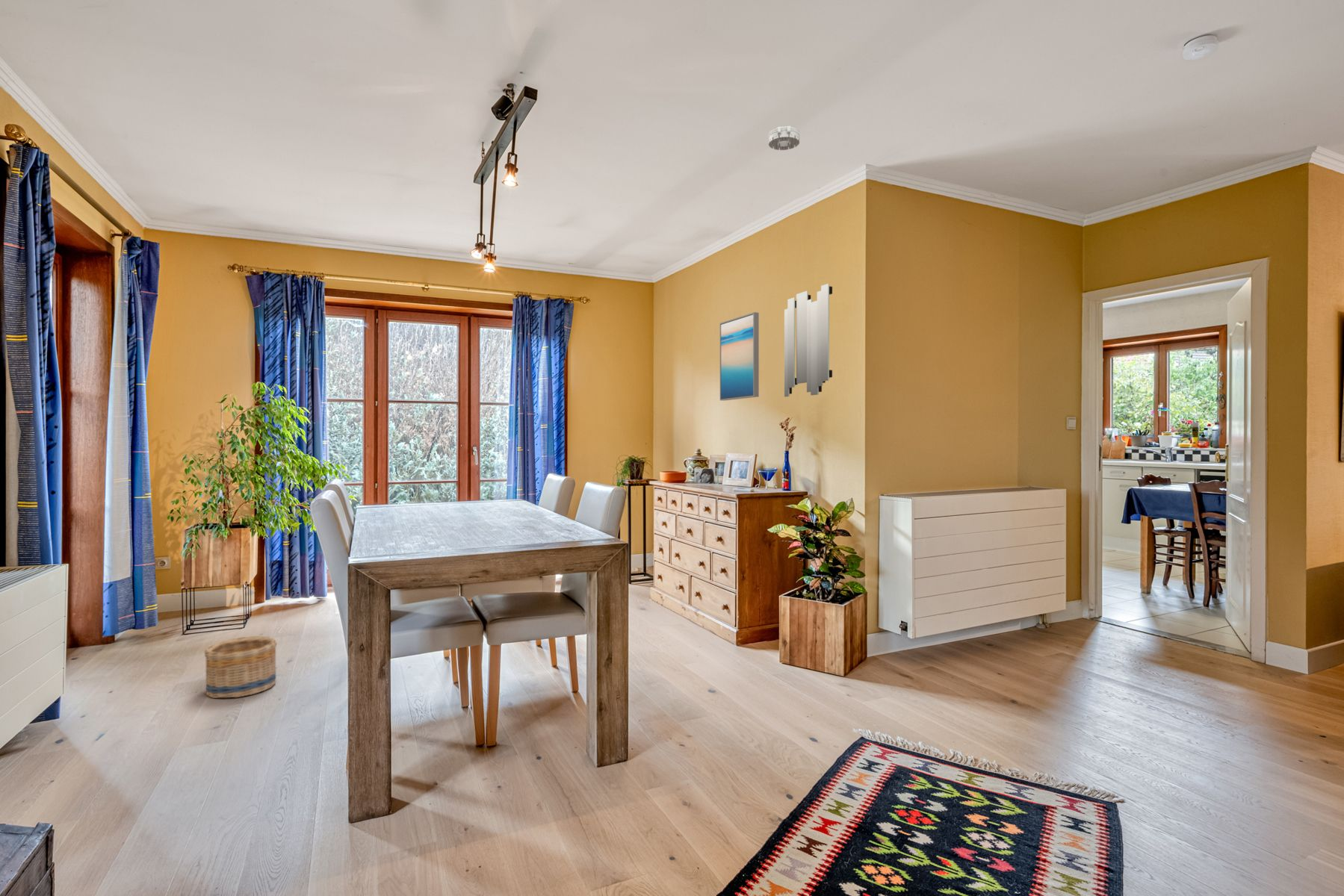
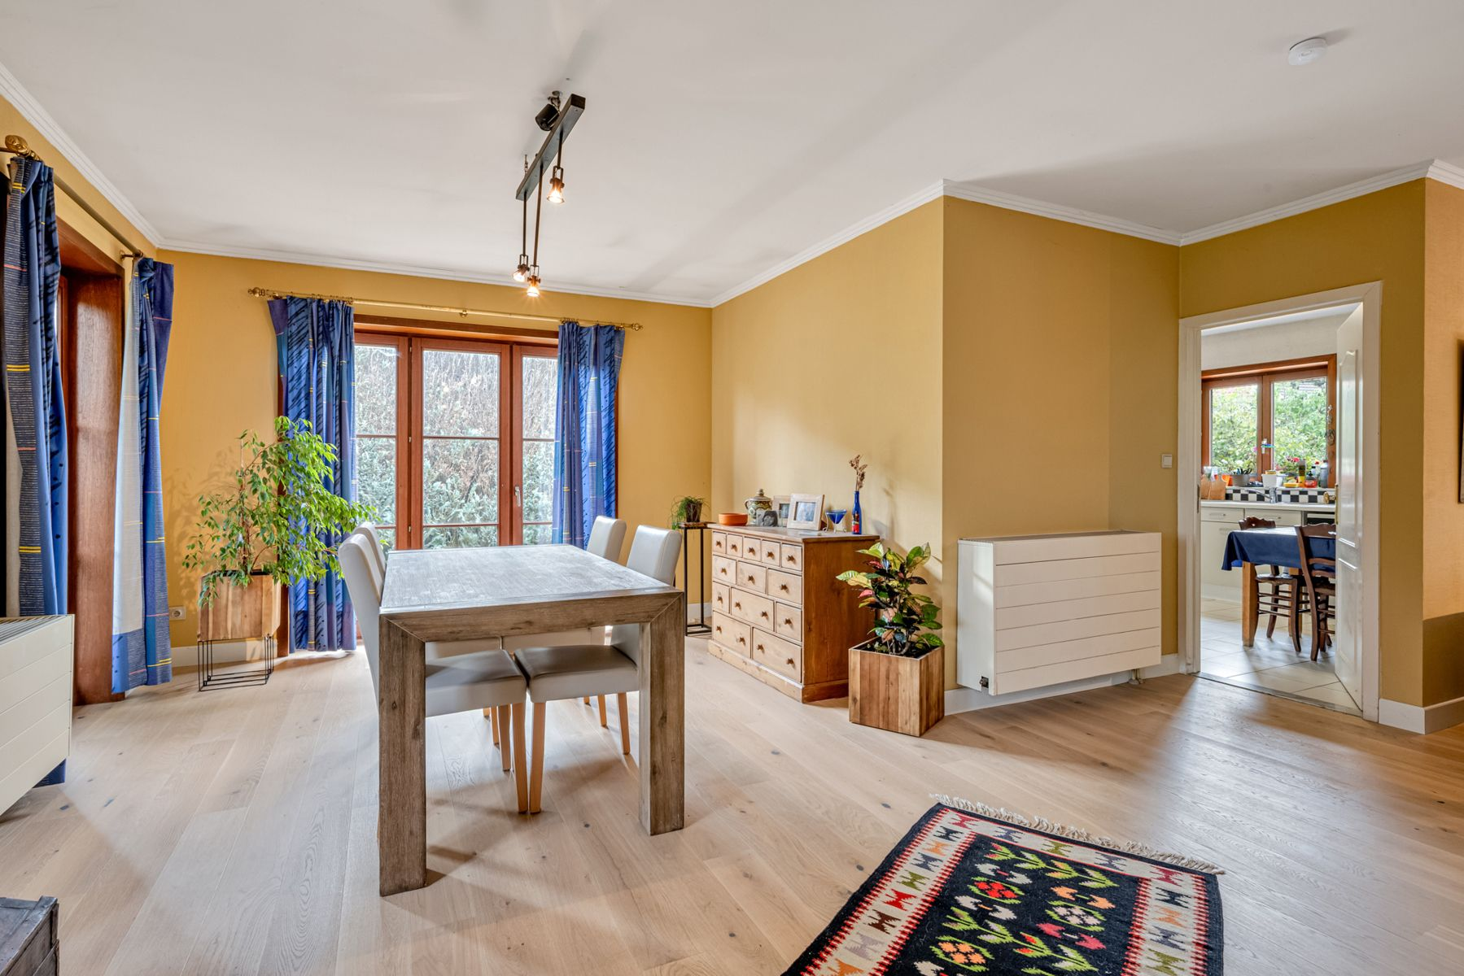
- basket [204,635,278,699]
- wall art [719,311,760,401]
- smoke detector [768,125,800,151]
- home mirror [784,283,833,398]
